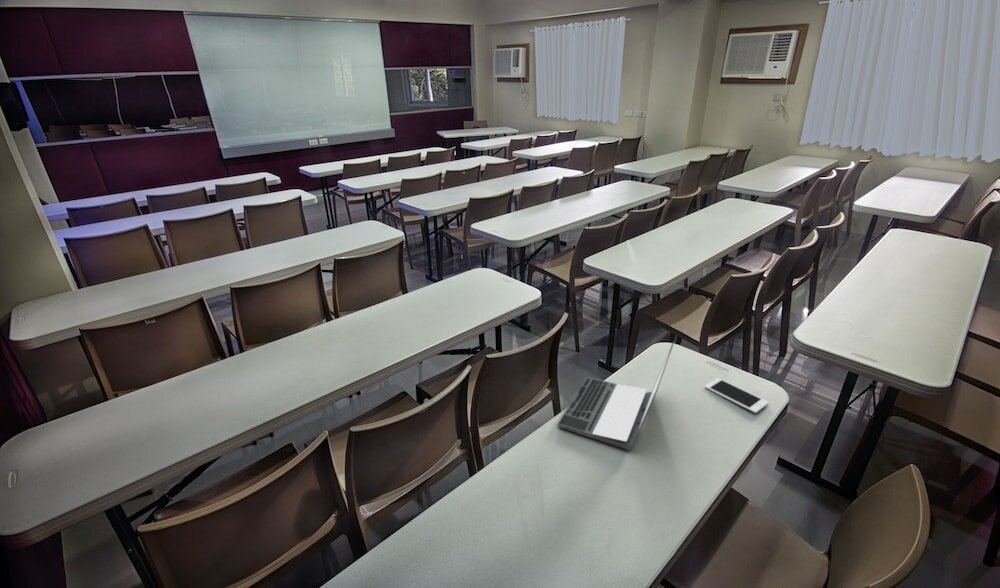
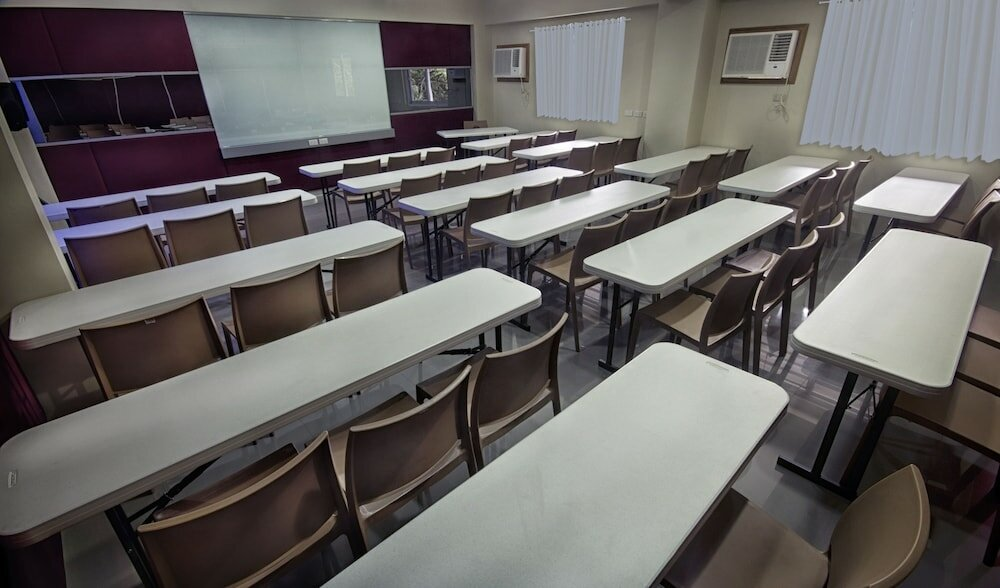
- laptop [557,340,675,451]
- cell phone [704,377,769,414]
